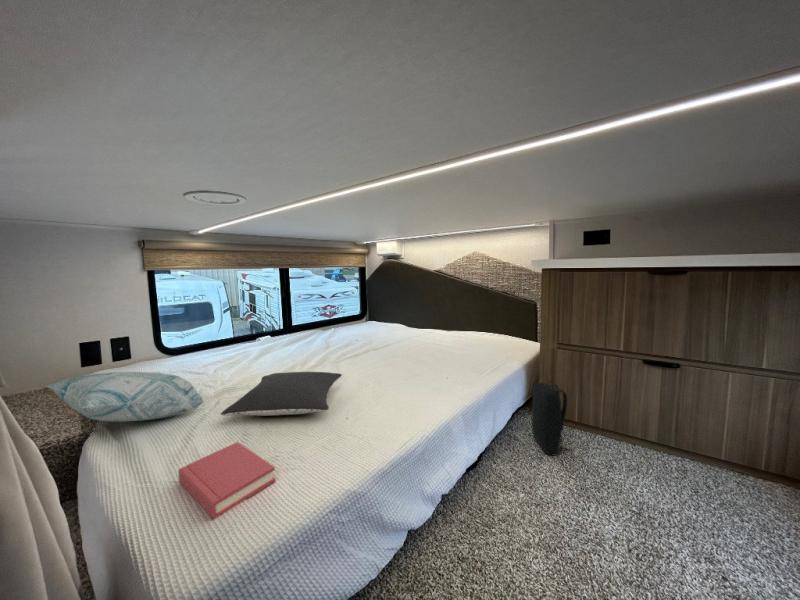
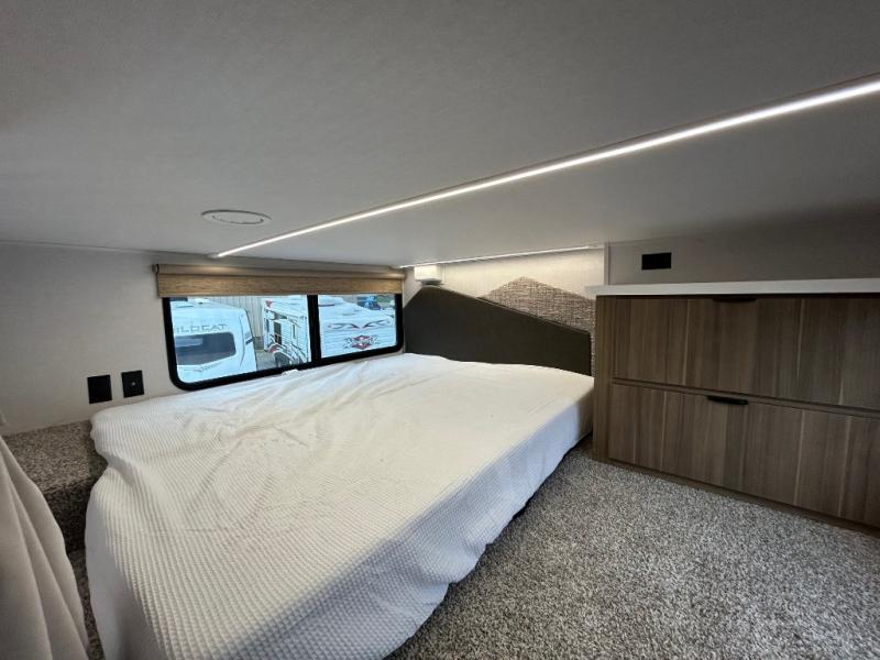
- decorative pillow [46,371,205,422]
- pillow [220,371,343,417]
- hardback book [177,441,277,520]
- backpack [531,380,574,456]
